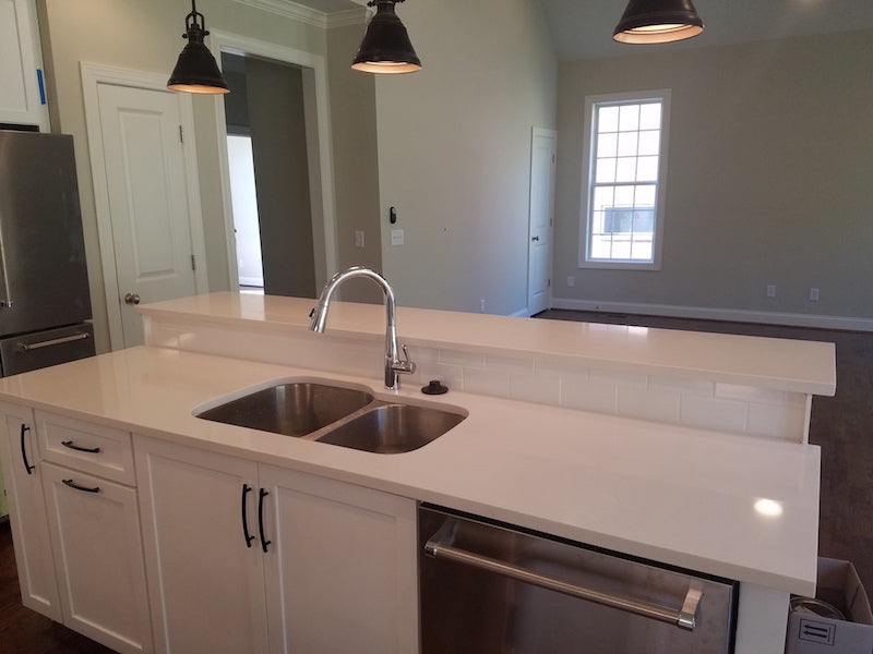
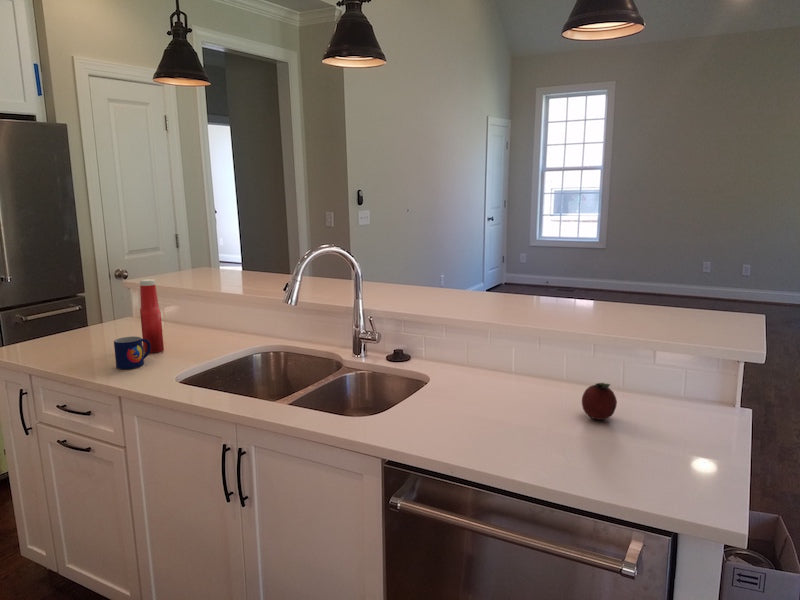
+ fruit [581,382,618,421]
+ soap bottle [139,278,165,354]
+ mug [113,335,151,370]
